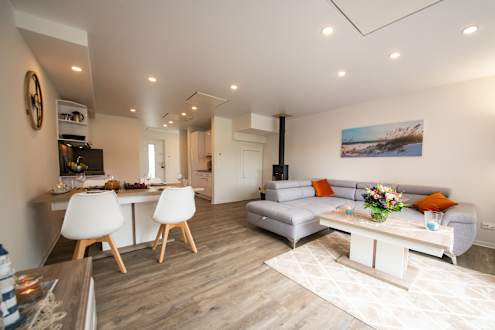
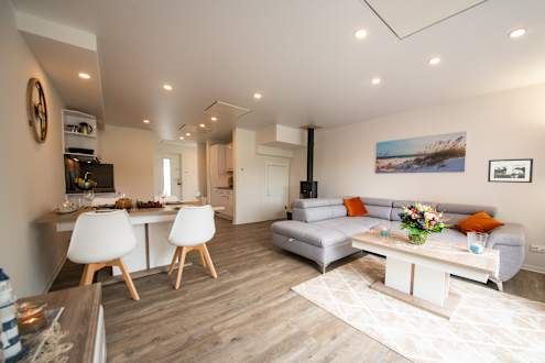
+ picture frame [487,157,534,184]
